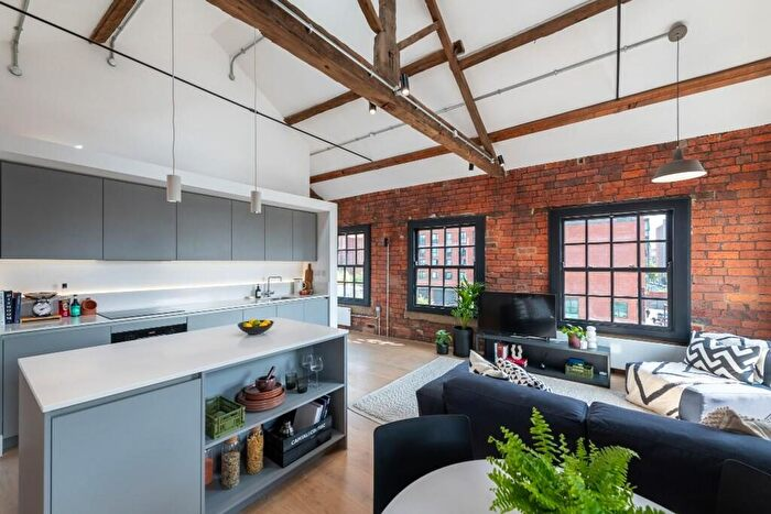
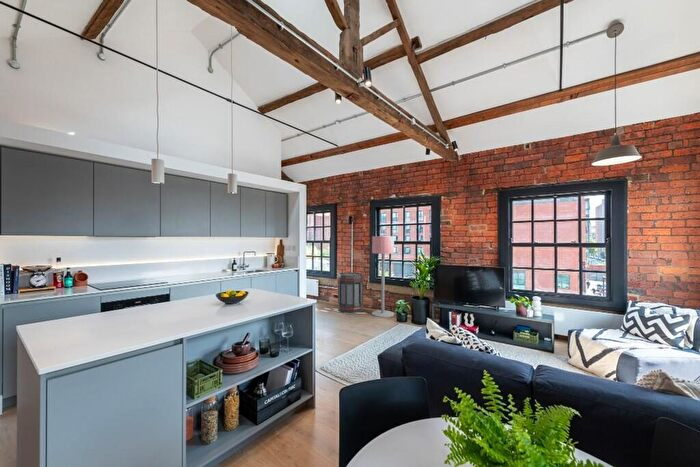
+ floor lamp [371,235,395,318]
+ trash can [337,272,365,314]
